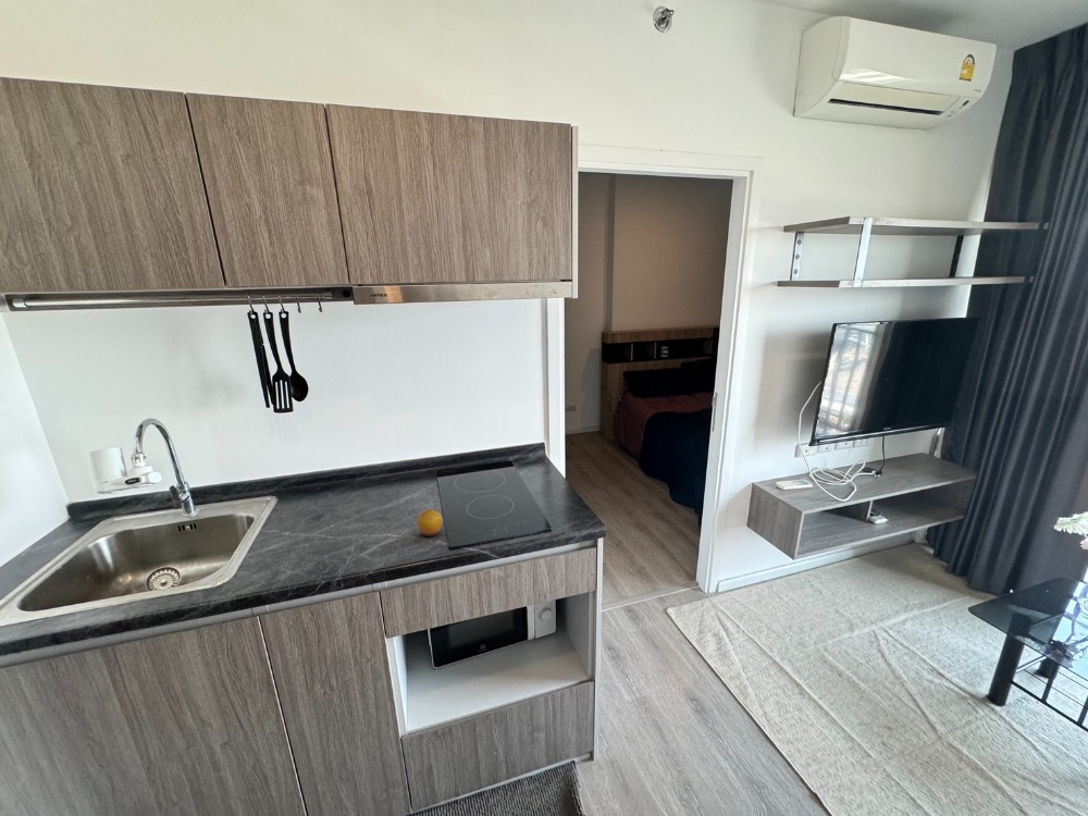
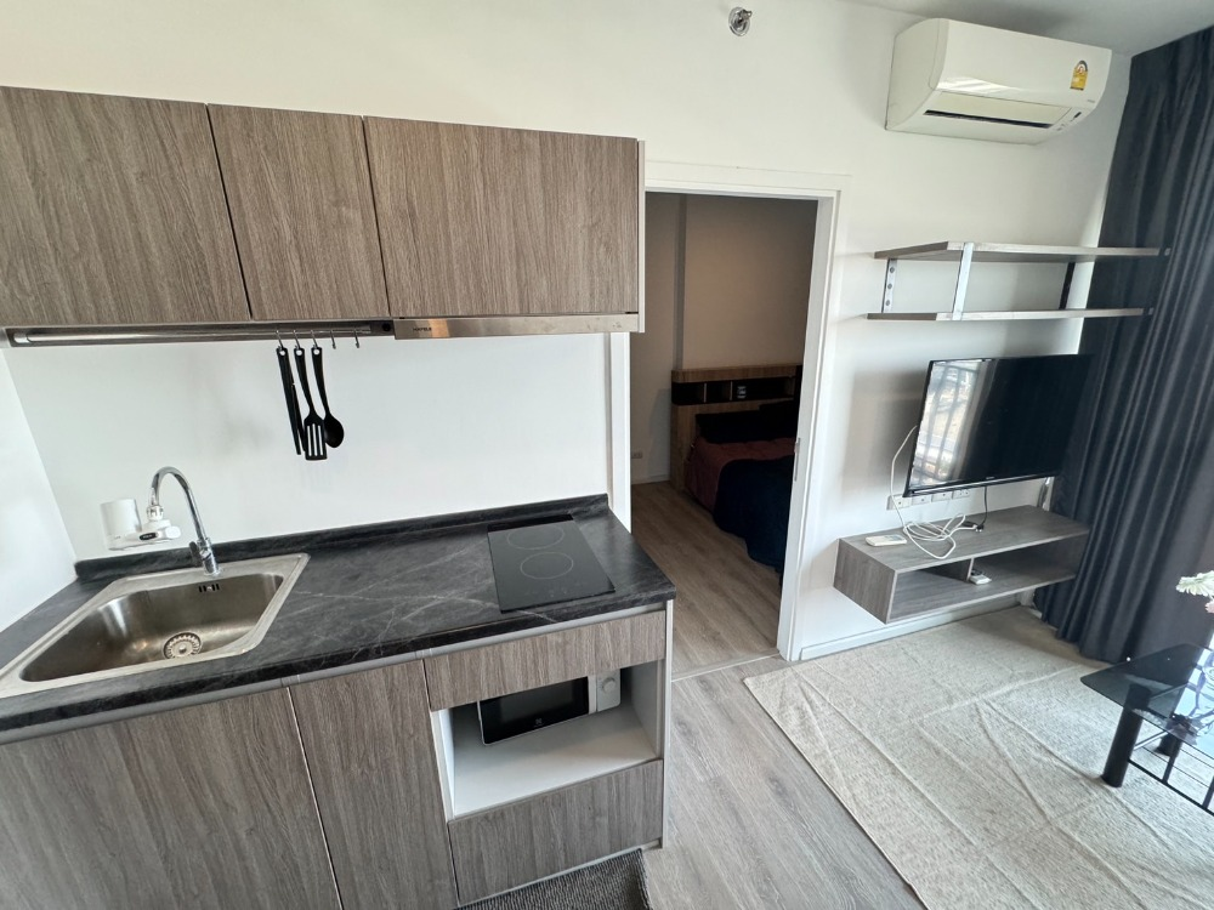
- fruit [417,508,444,537]
